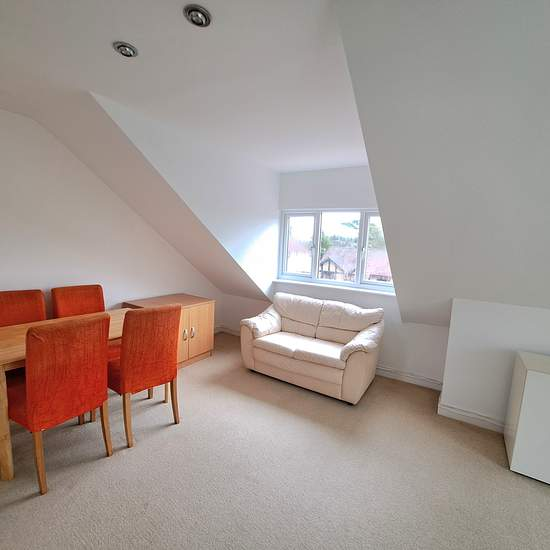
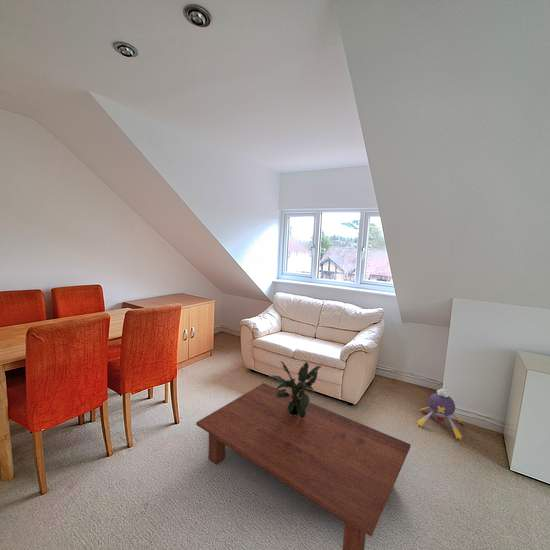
+ coffee table [195,382,412,550]
+ plush toy [415,388,464,441]
+ potted plant [267,360,322,419]
